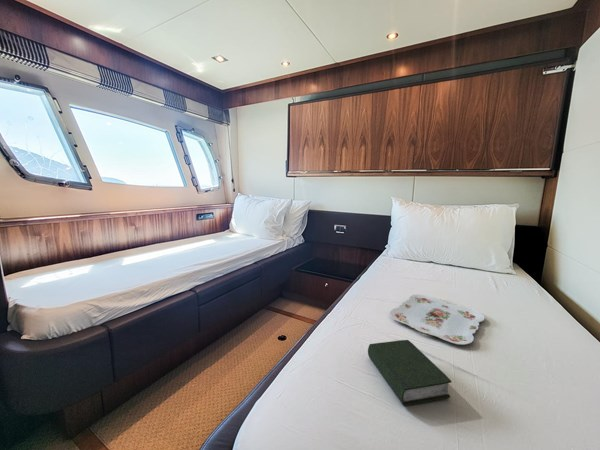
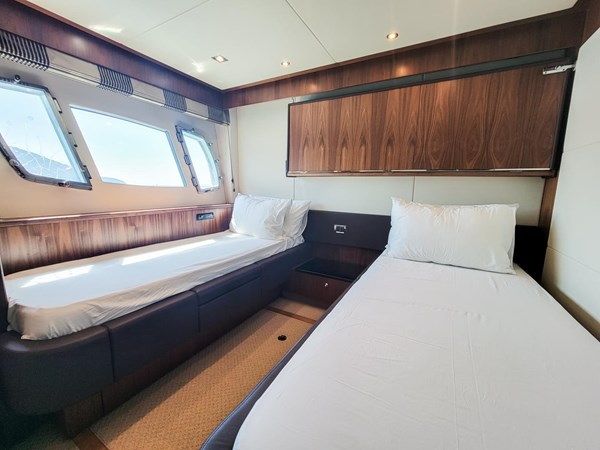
- serving tray [389,294,485,346]
- book [367,339,453,407]
